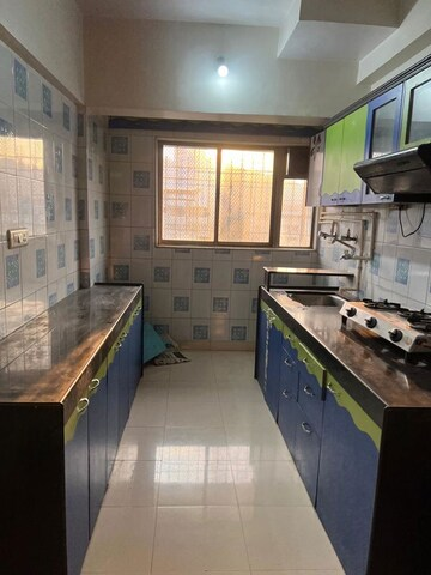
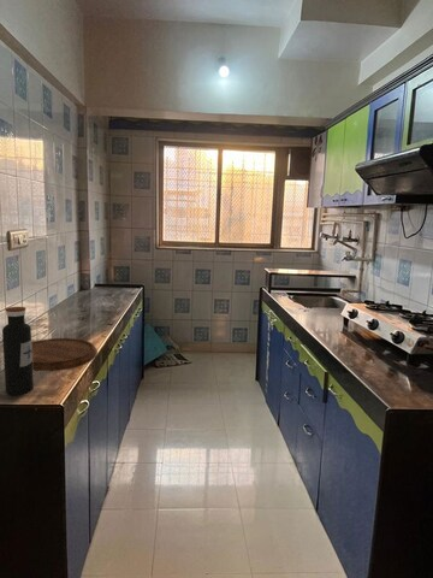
+ water bottle [1,306,35,396]
+ cutting board [31,337,99,372]
